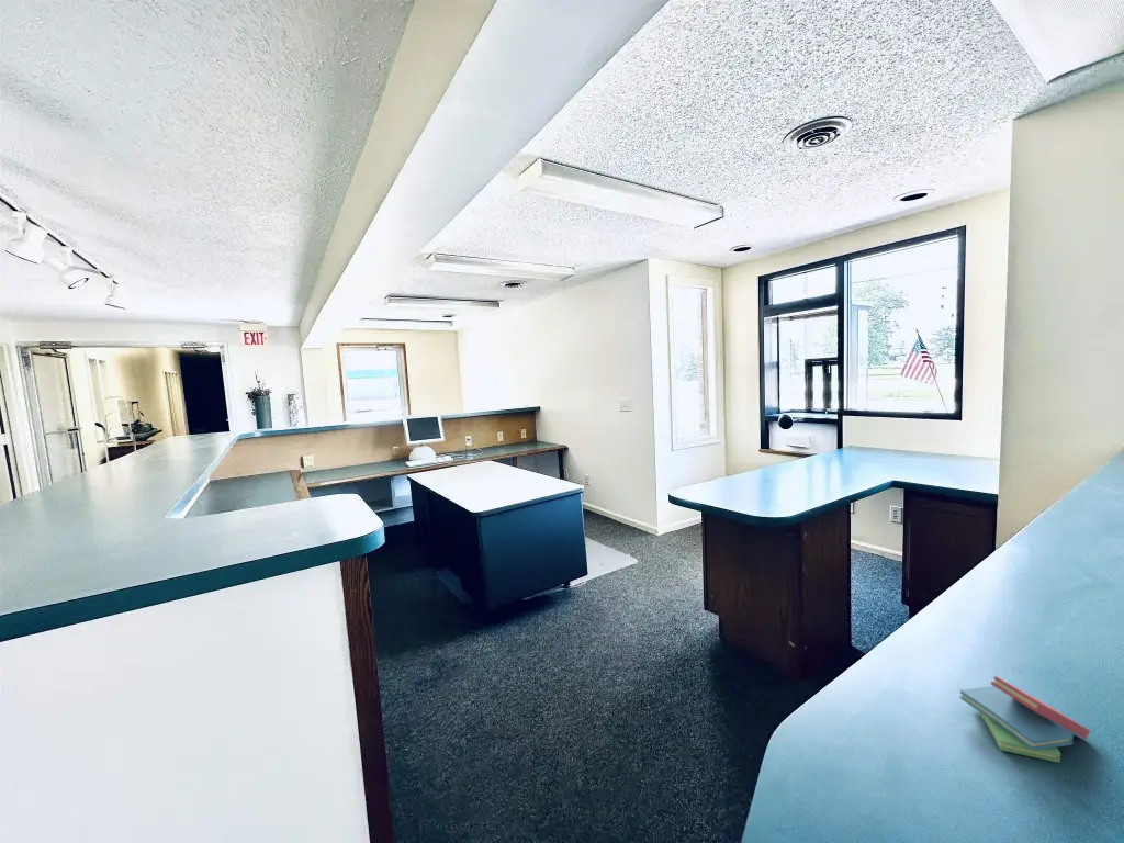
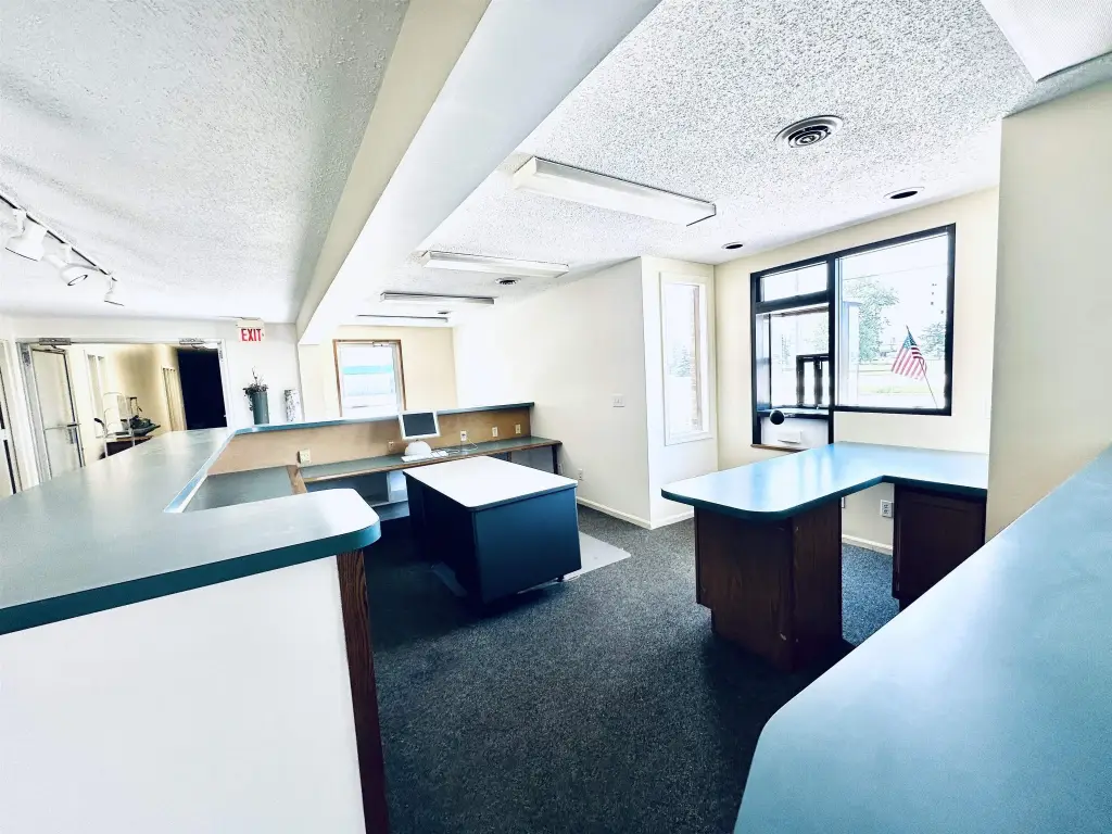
- sticky notes [959,675,1091,764]
